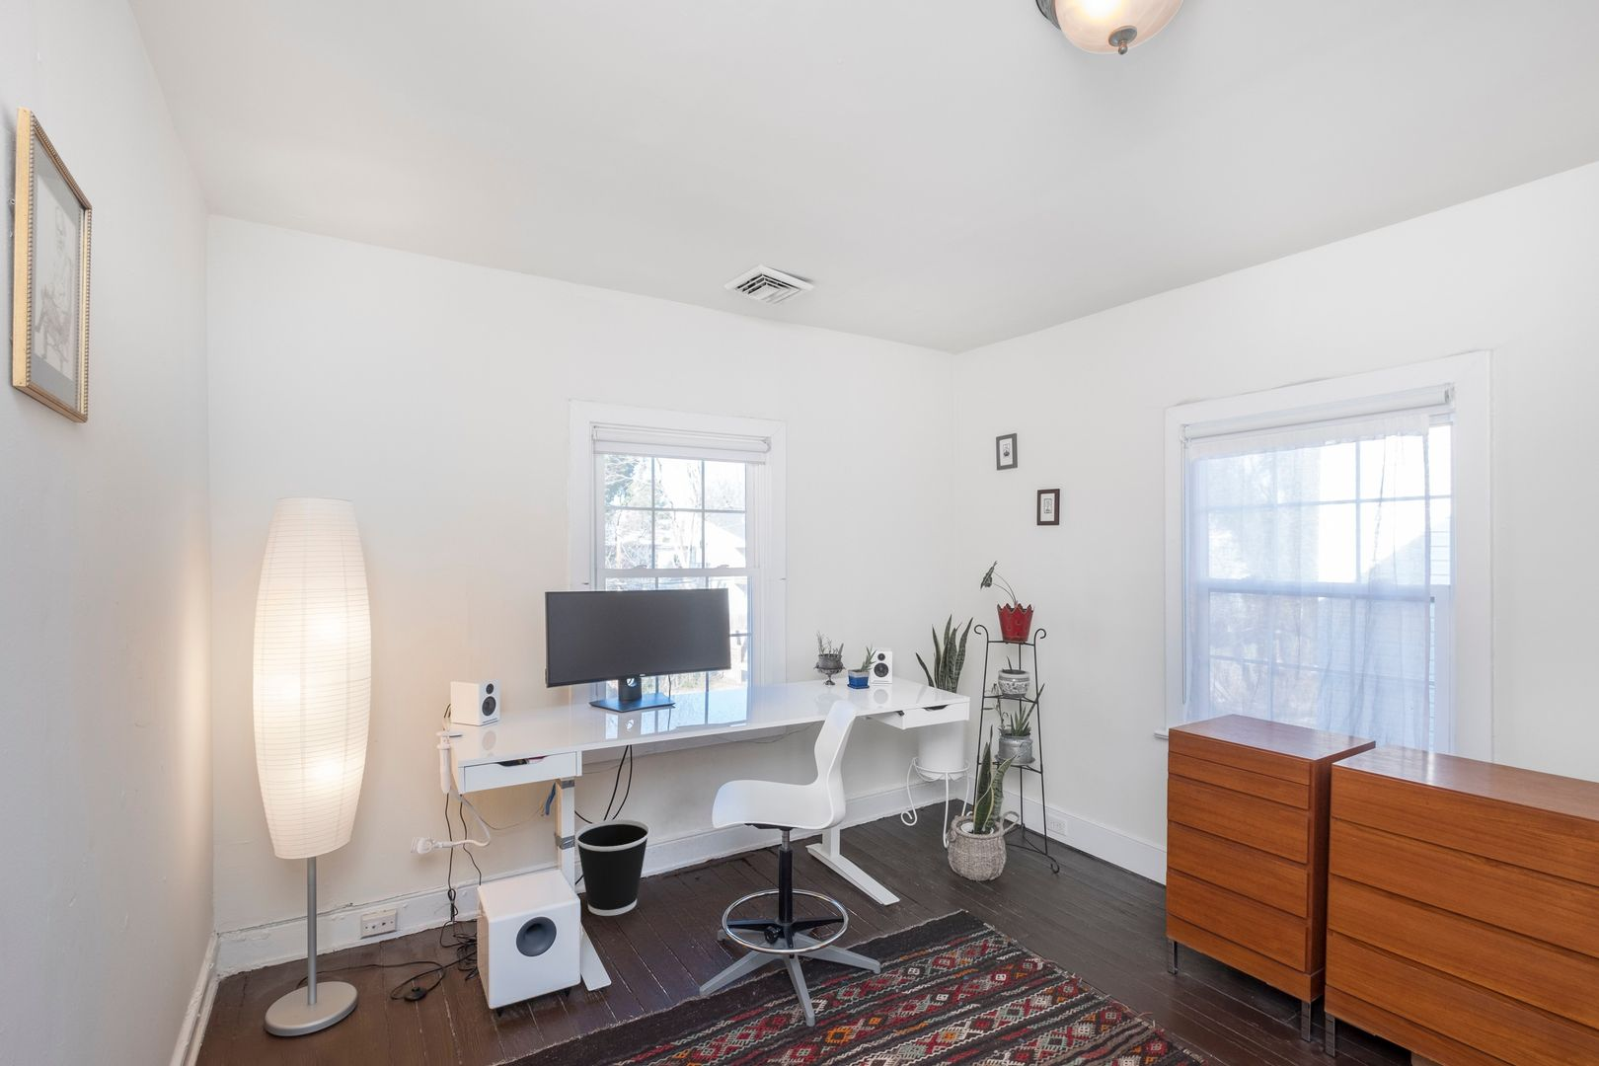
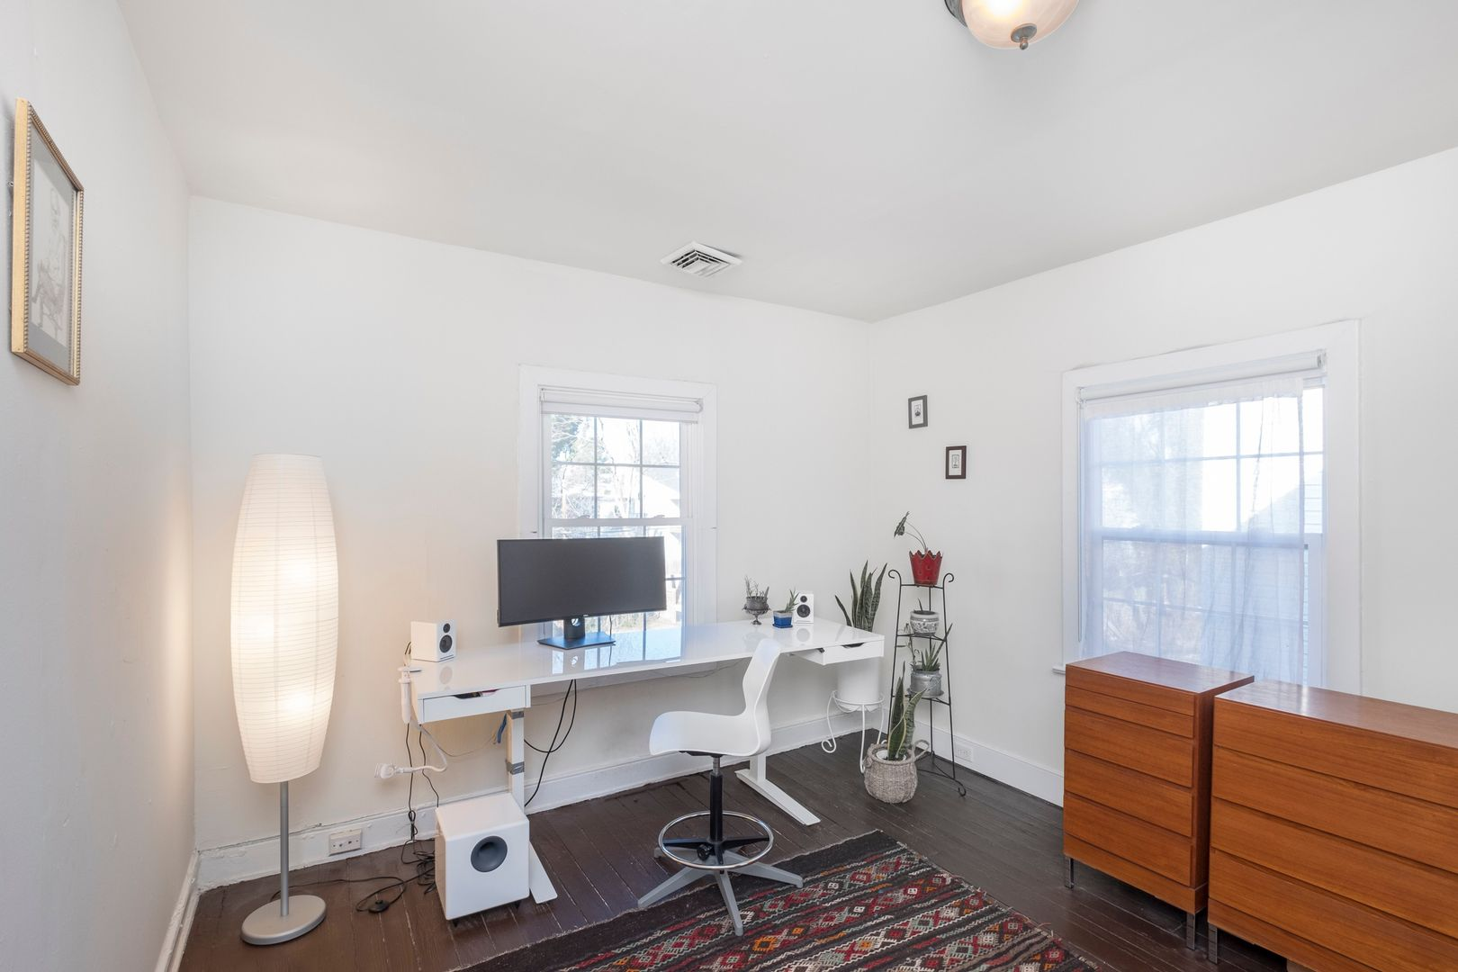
- wastebasket [575,819,651,917]
